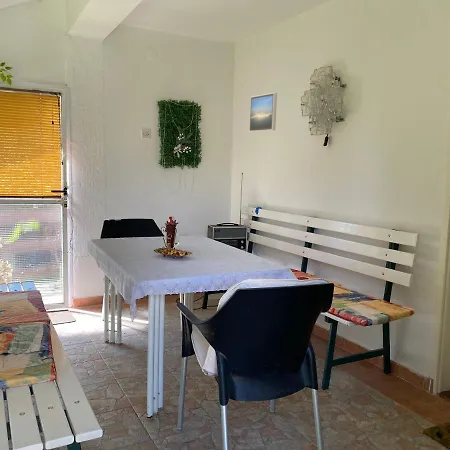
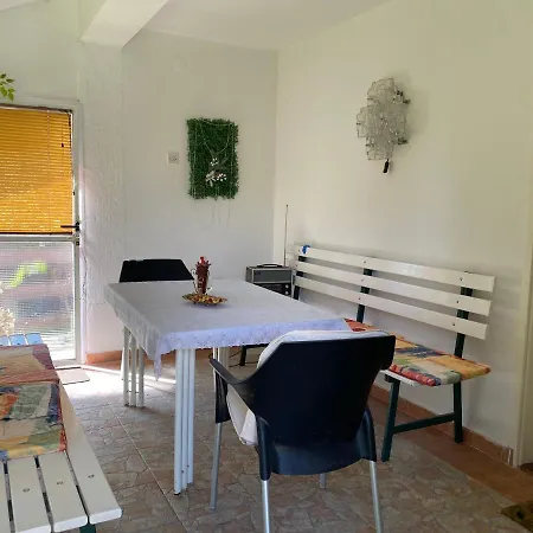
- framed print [248,92,278,133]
